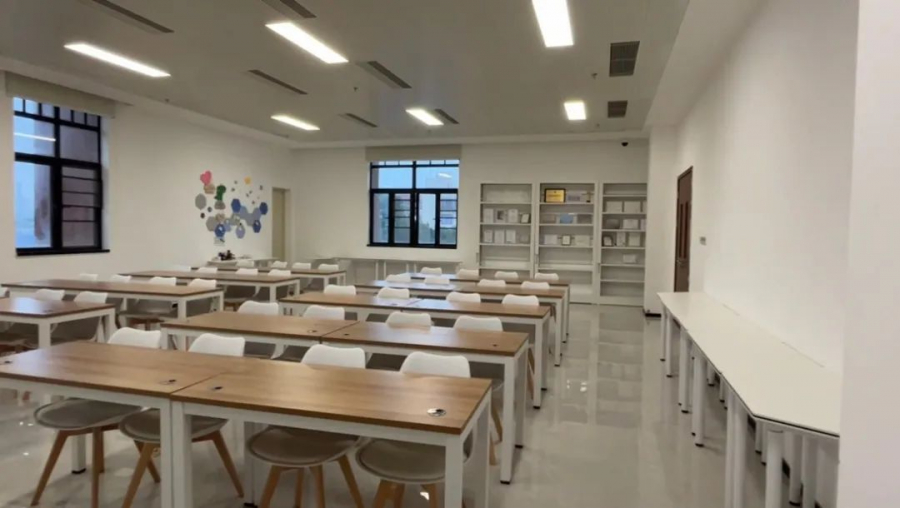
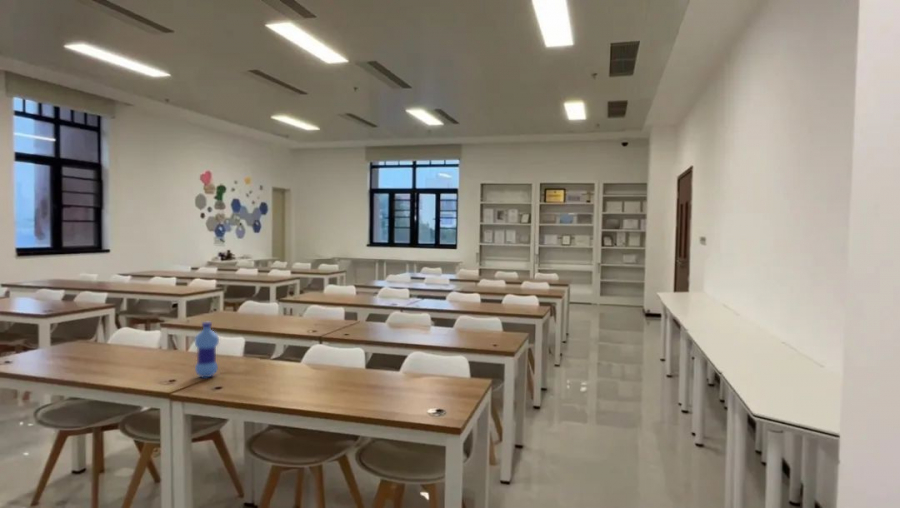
+ water bottle [194,321,220,379]
